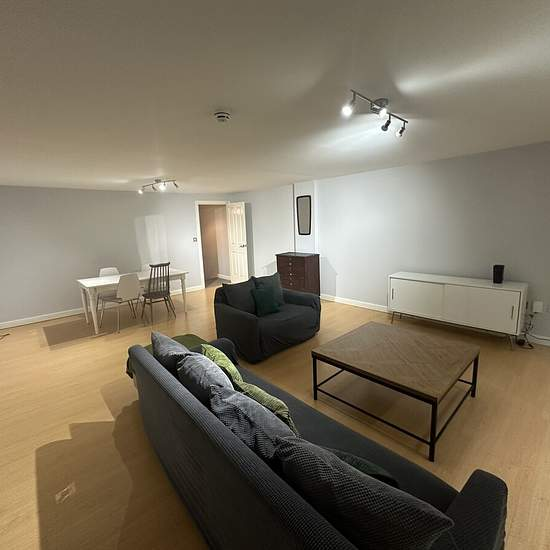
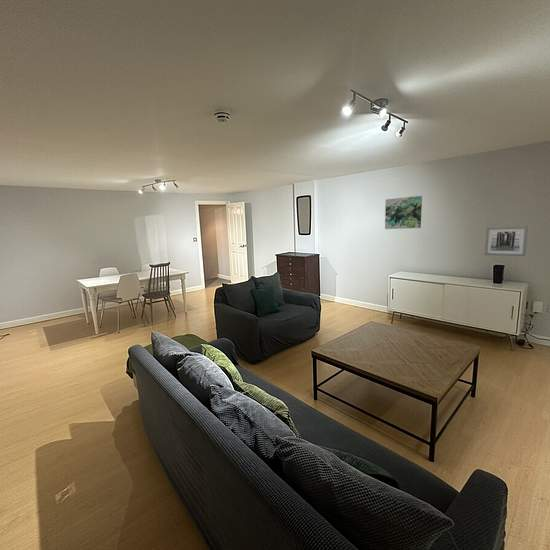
+ wall art [384,195,423,230]
+ wall art [484,225,529,257]
